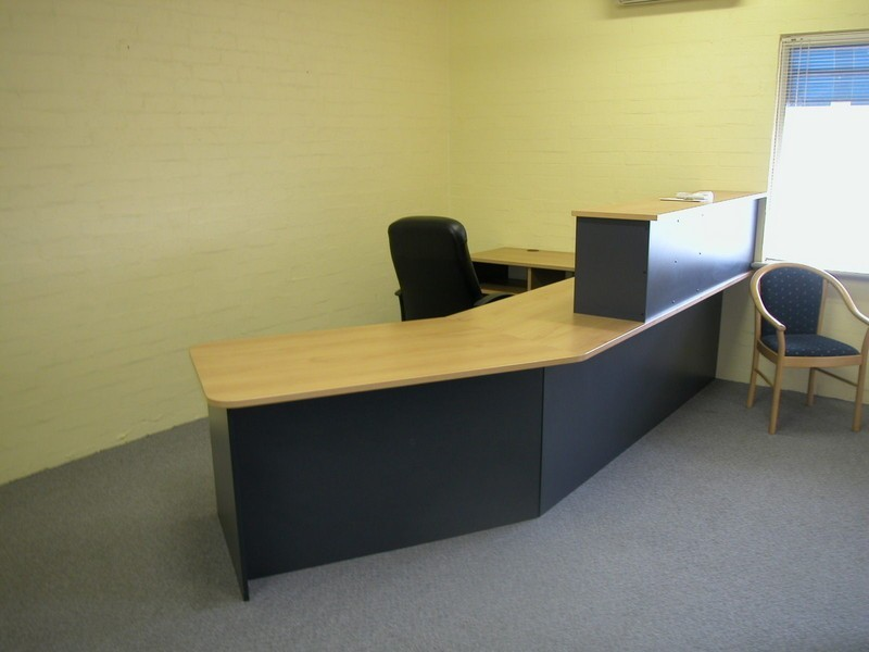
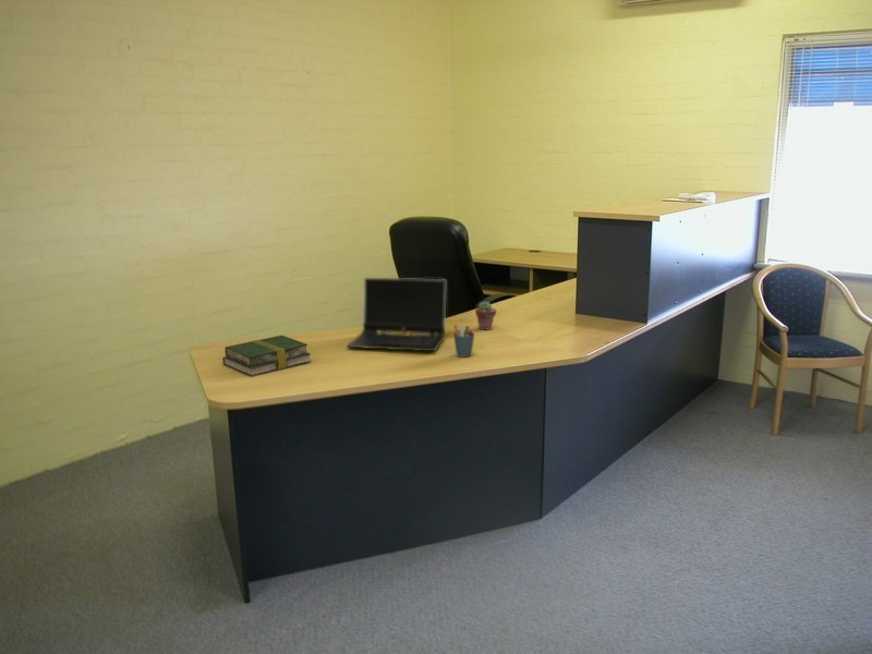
+ pen holder [452,324,475,359]
+ laptop computer [346,277,447,352]
+ book [221,335,313,377]
+ potted succulent [474,300,498,331]
